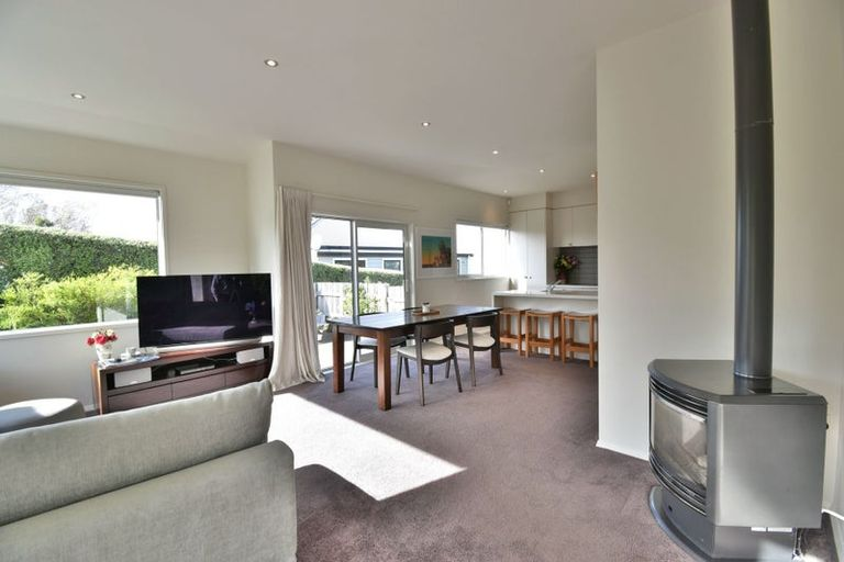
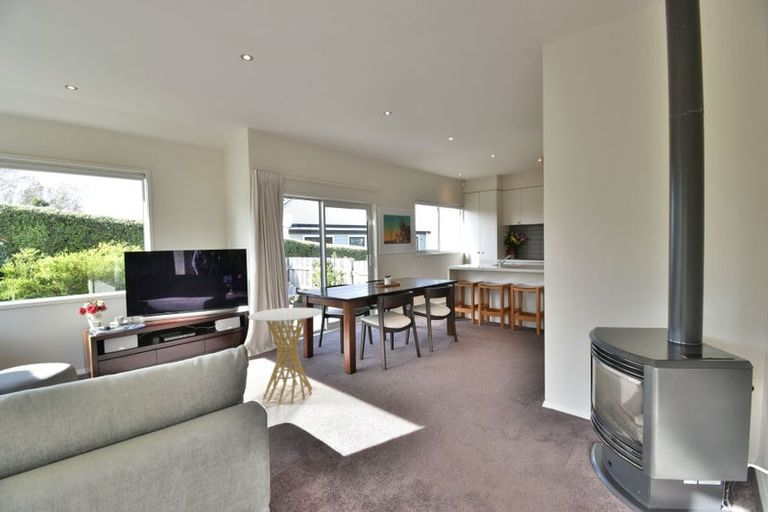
+ side table [247,307,323,404]
